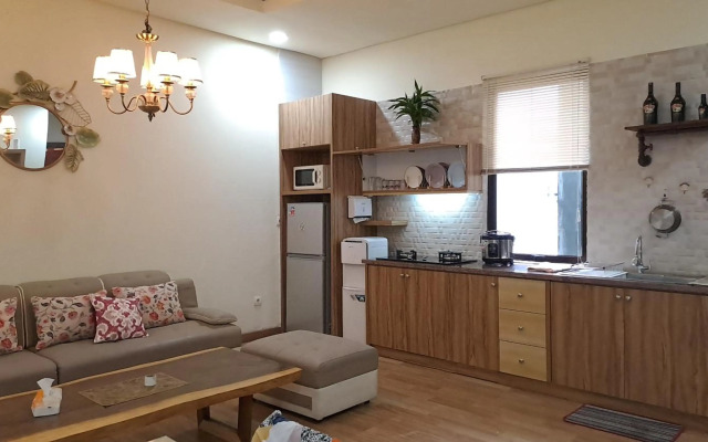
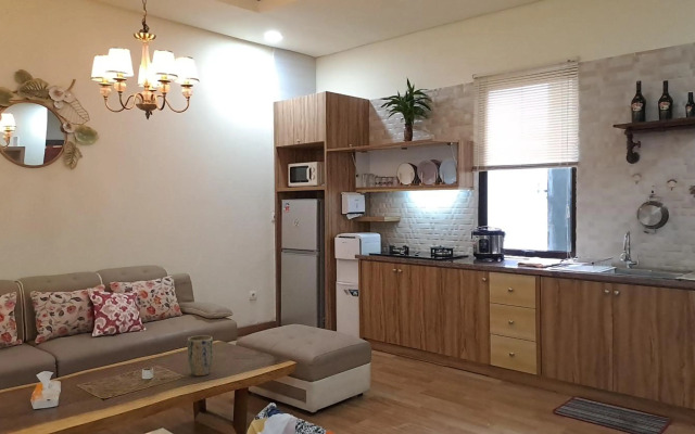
+ plant pot [187,334,214,376]
